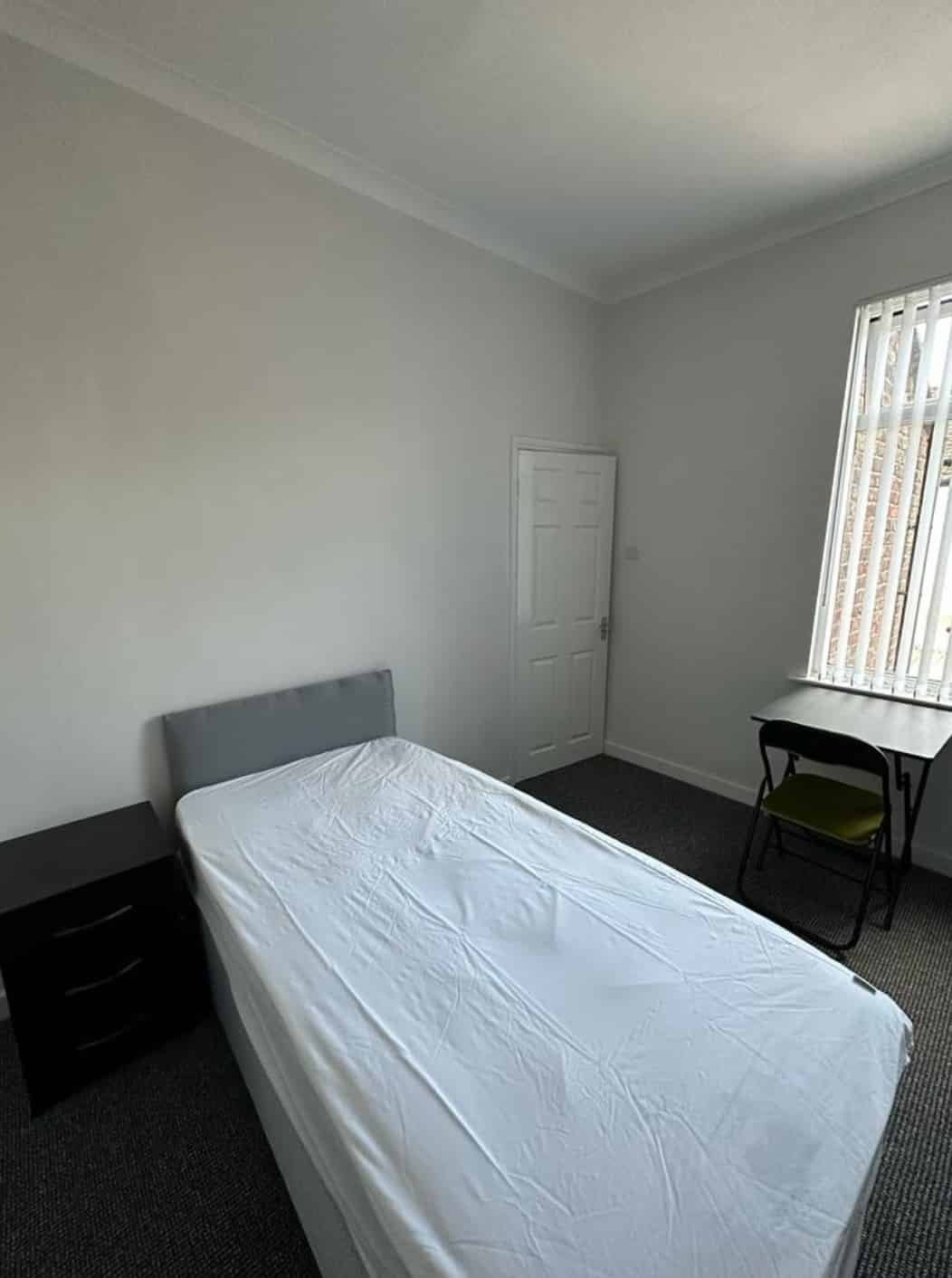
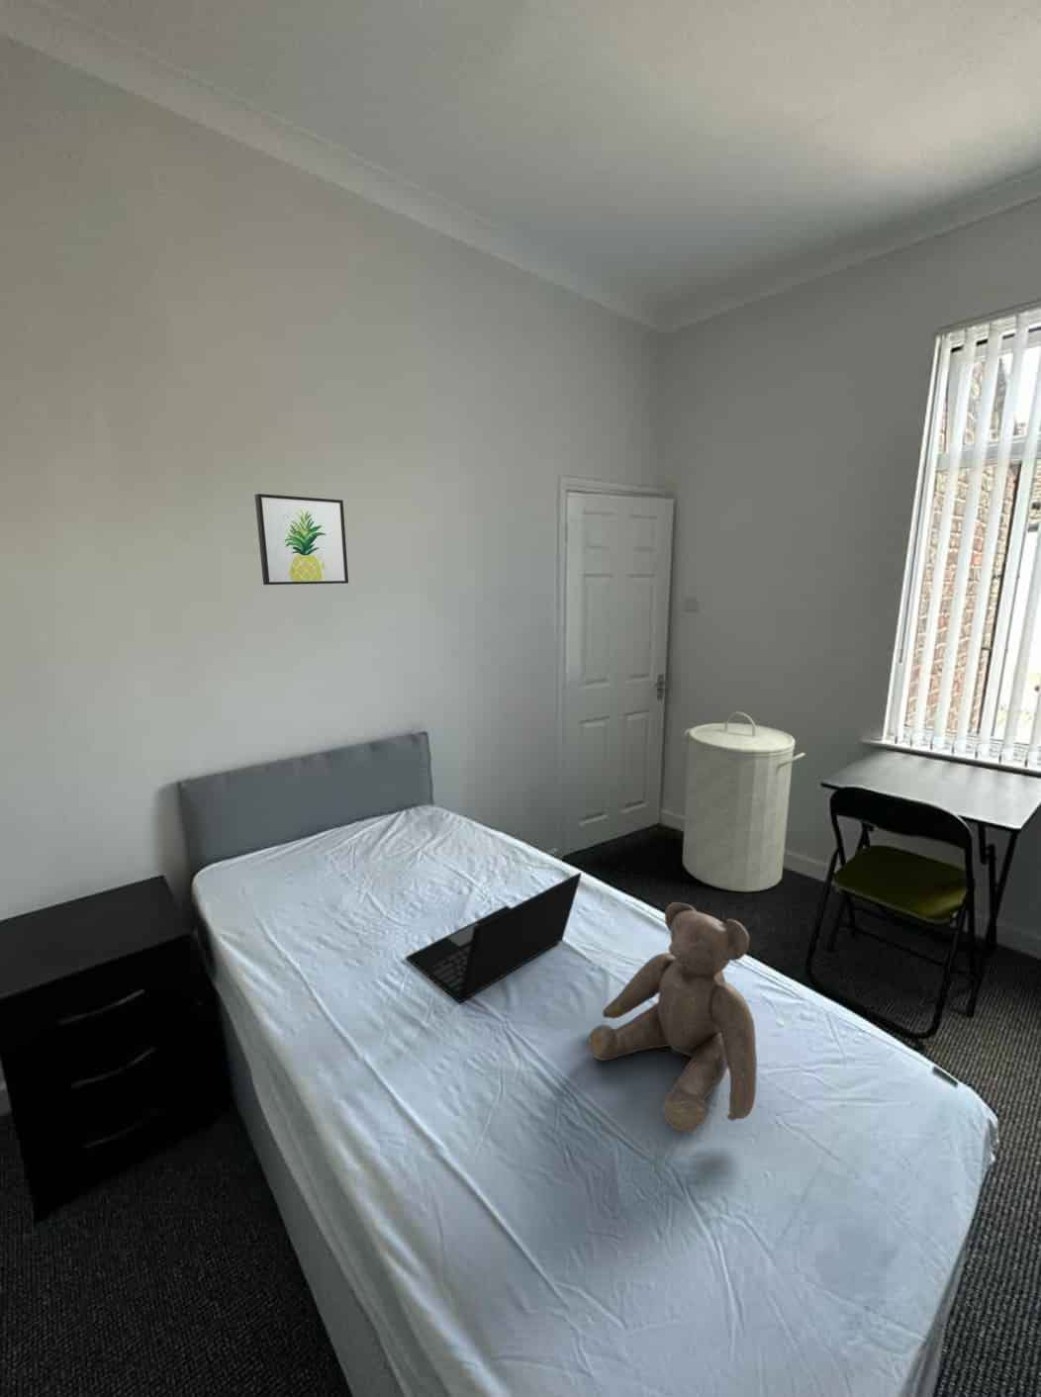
+ laundry hamper [682,712,806,892]
+ teddy bear [588,902,758,1131]
+ laptop [405,871,583,1003]
+ wall art [255,493,349,586]
